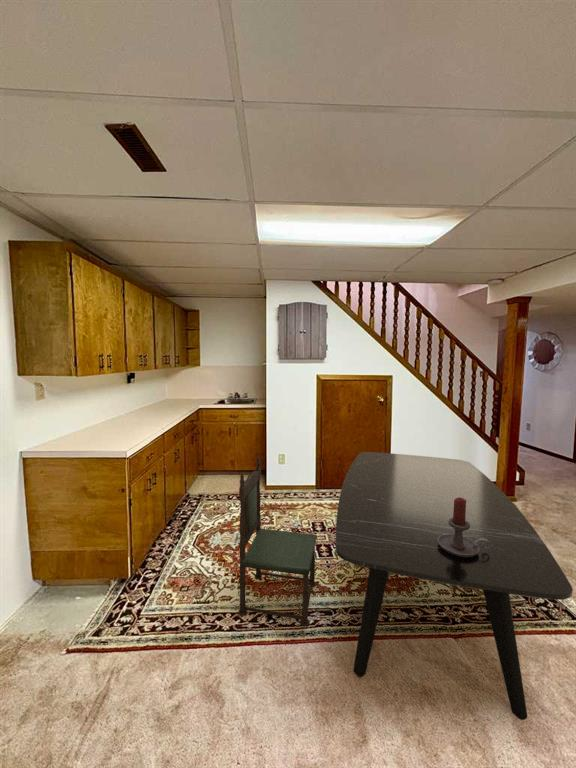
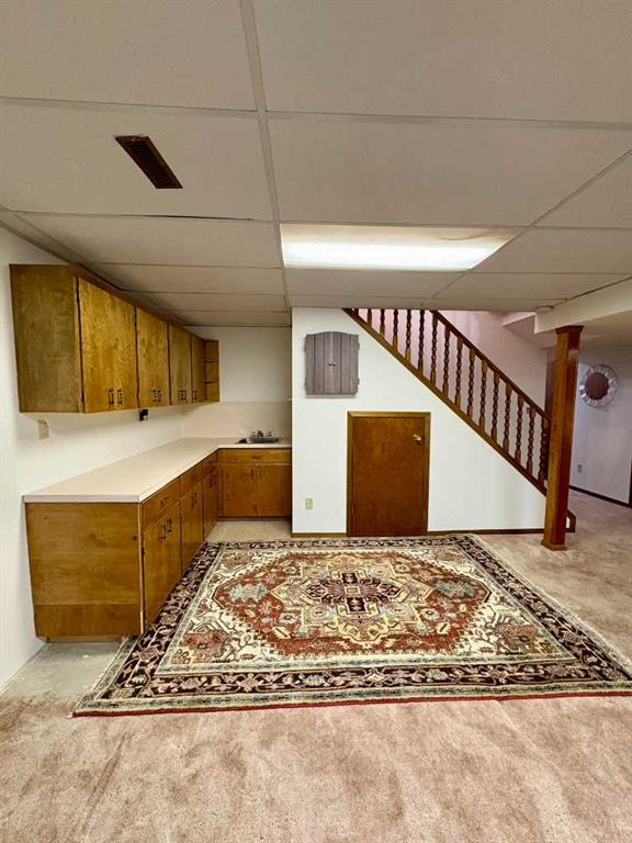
- candle holder [438,498,491,558]
- dining table [335,451,574,721]
- dining chair [238,455,318,628]
